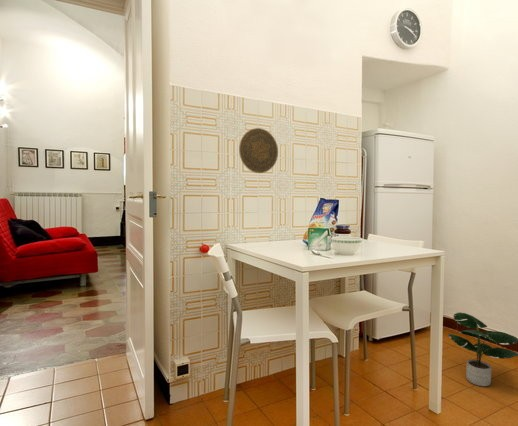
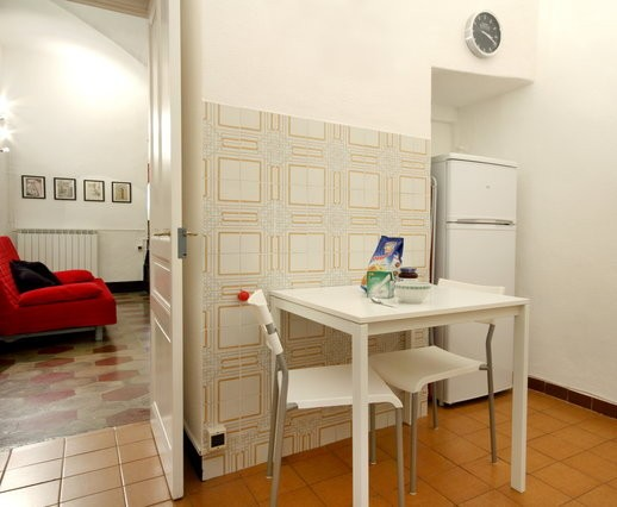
- potted plant [447,312,518,387]
- decorative plate [238,127,279,174]
